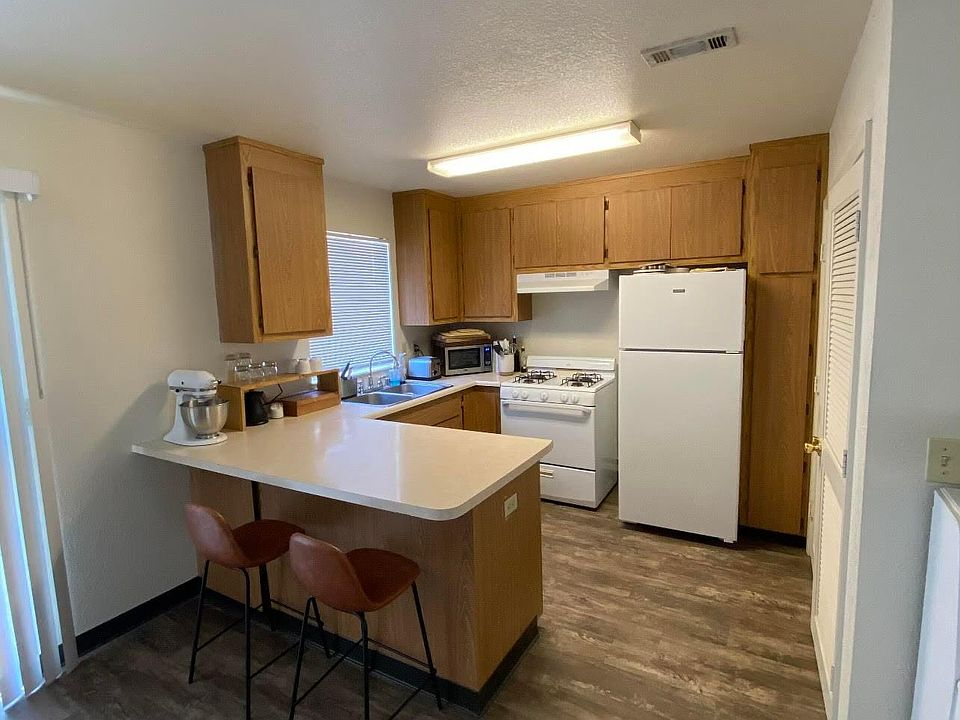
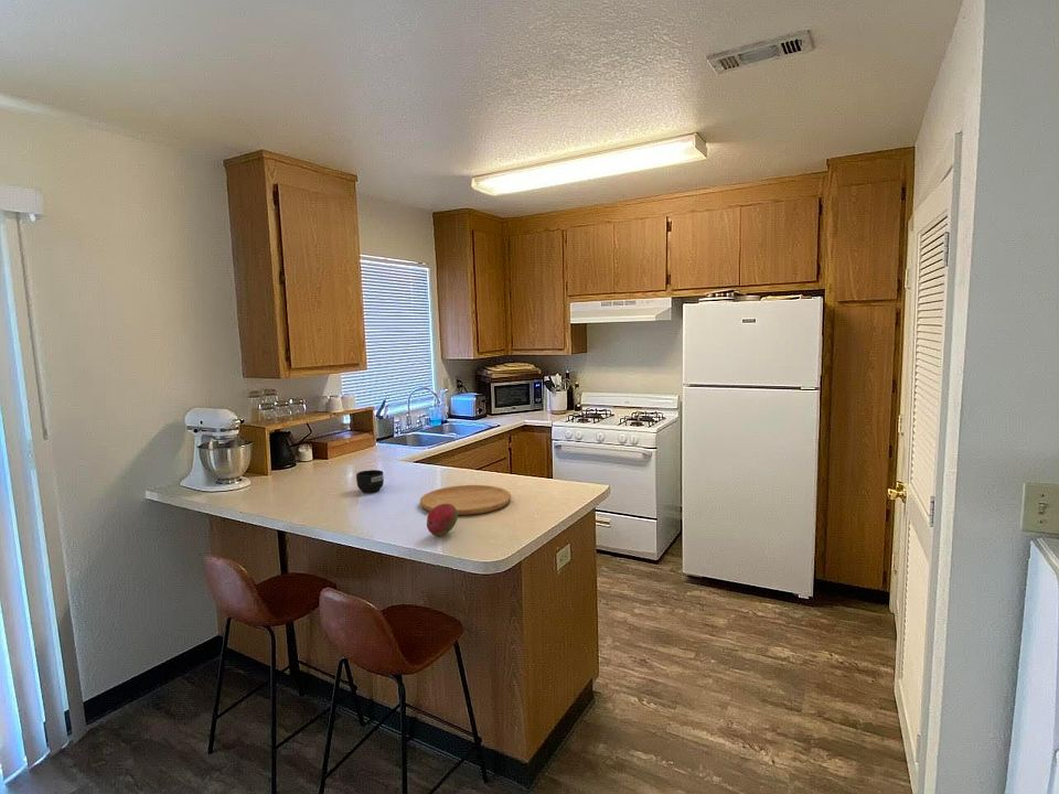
+ cutting board [419,484,512,516]
+ fruit [426,504,459,537]
+ mug [355,469,385,494]
